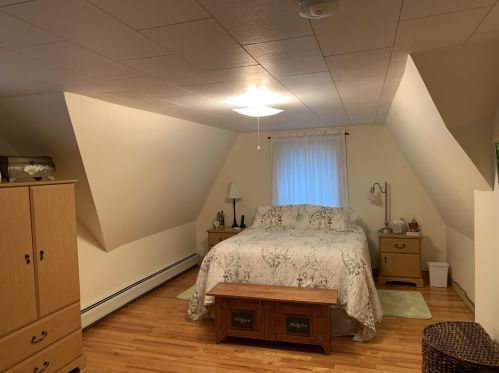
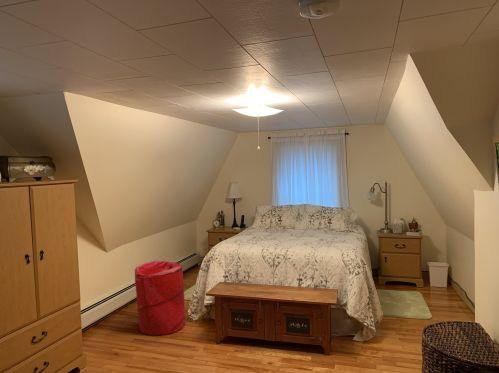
+ laundry hamper [134,260,186,336]
